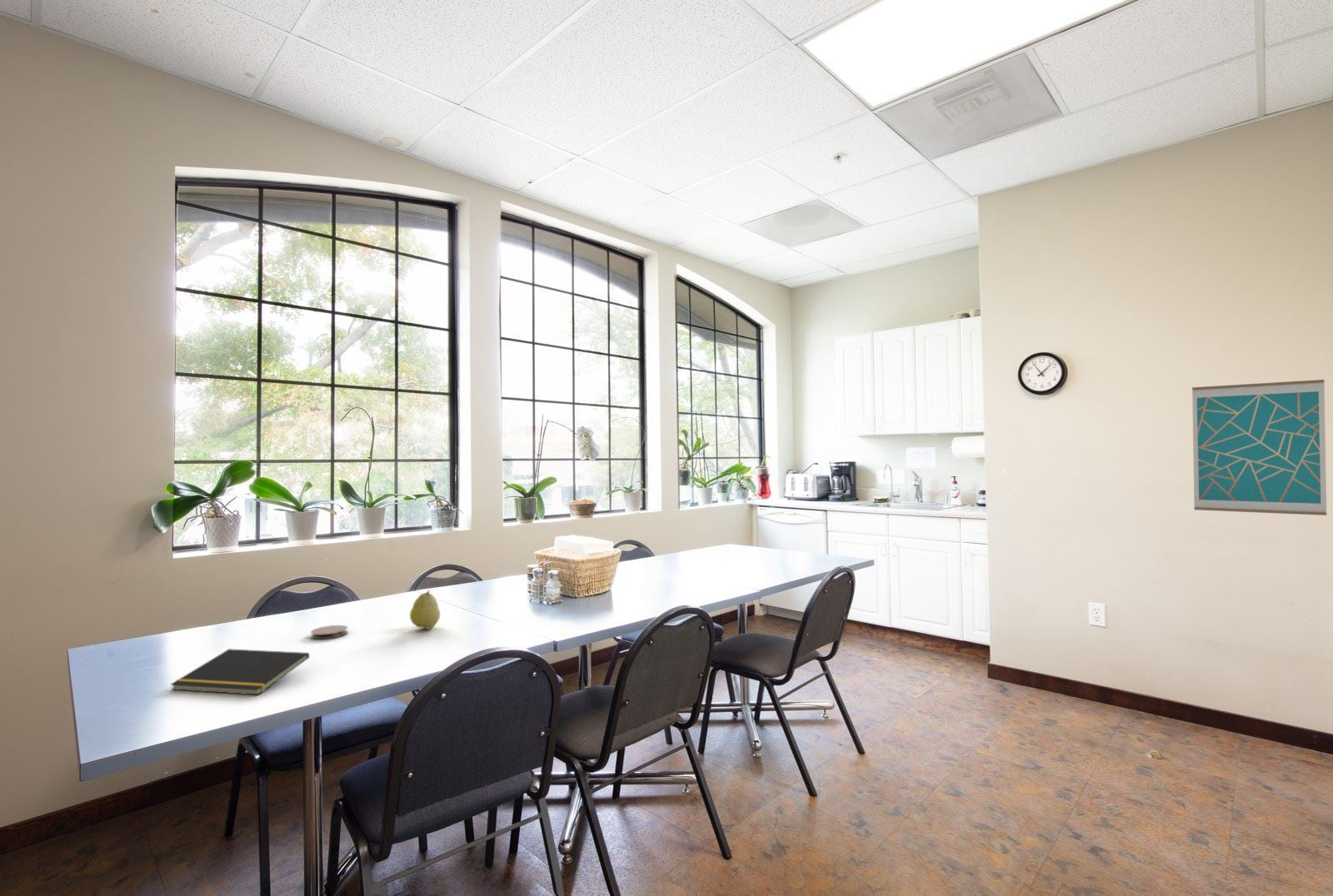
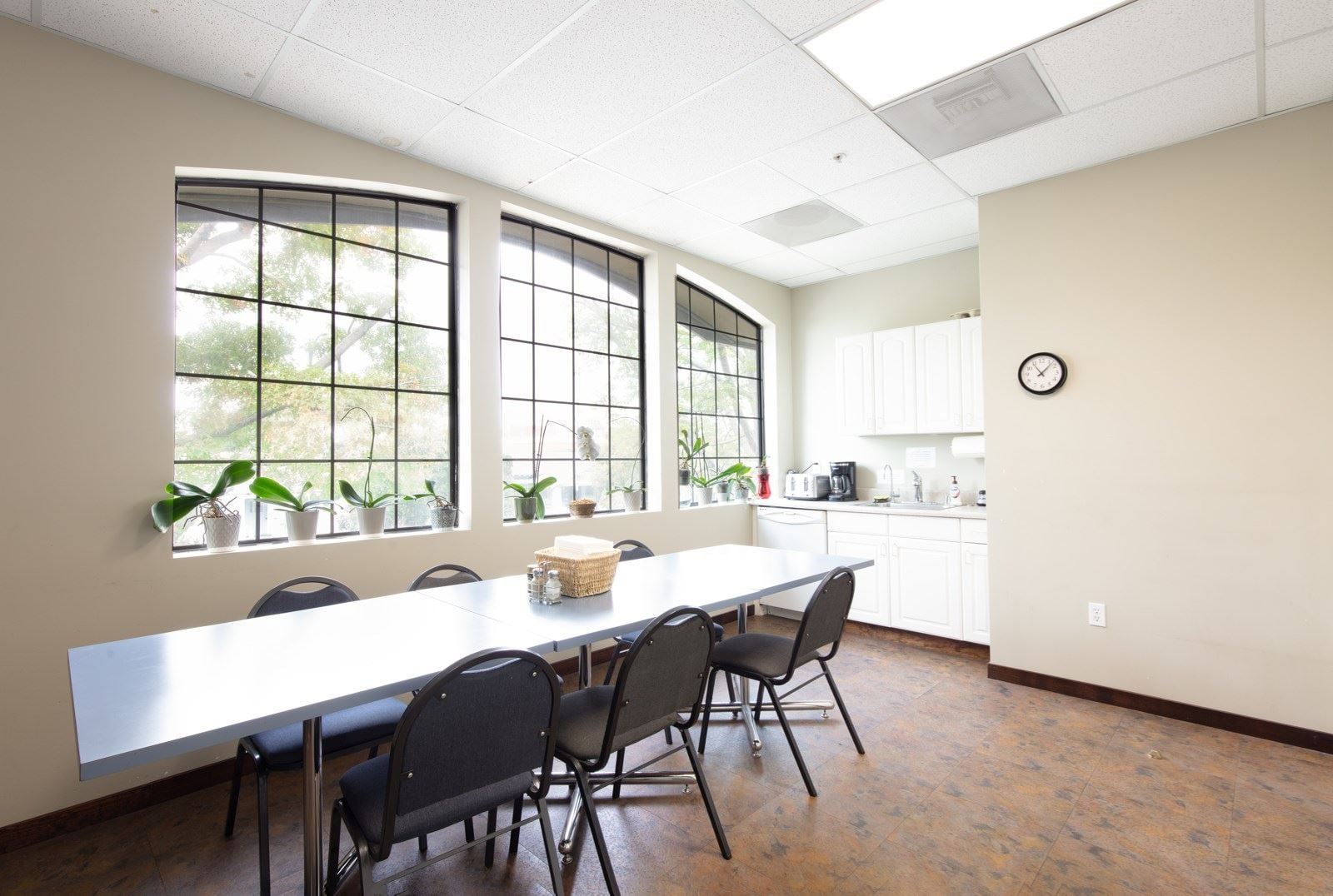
- notepad [170,648,310,695]
- coaster [310,625,349,640]
- wall art [1191,379,1327,516]
- fruit [409,590,441,630]
